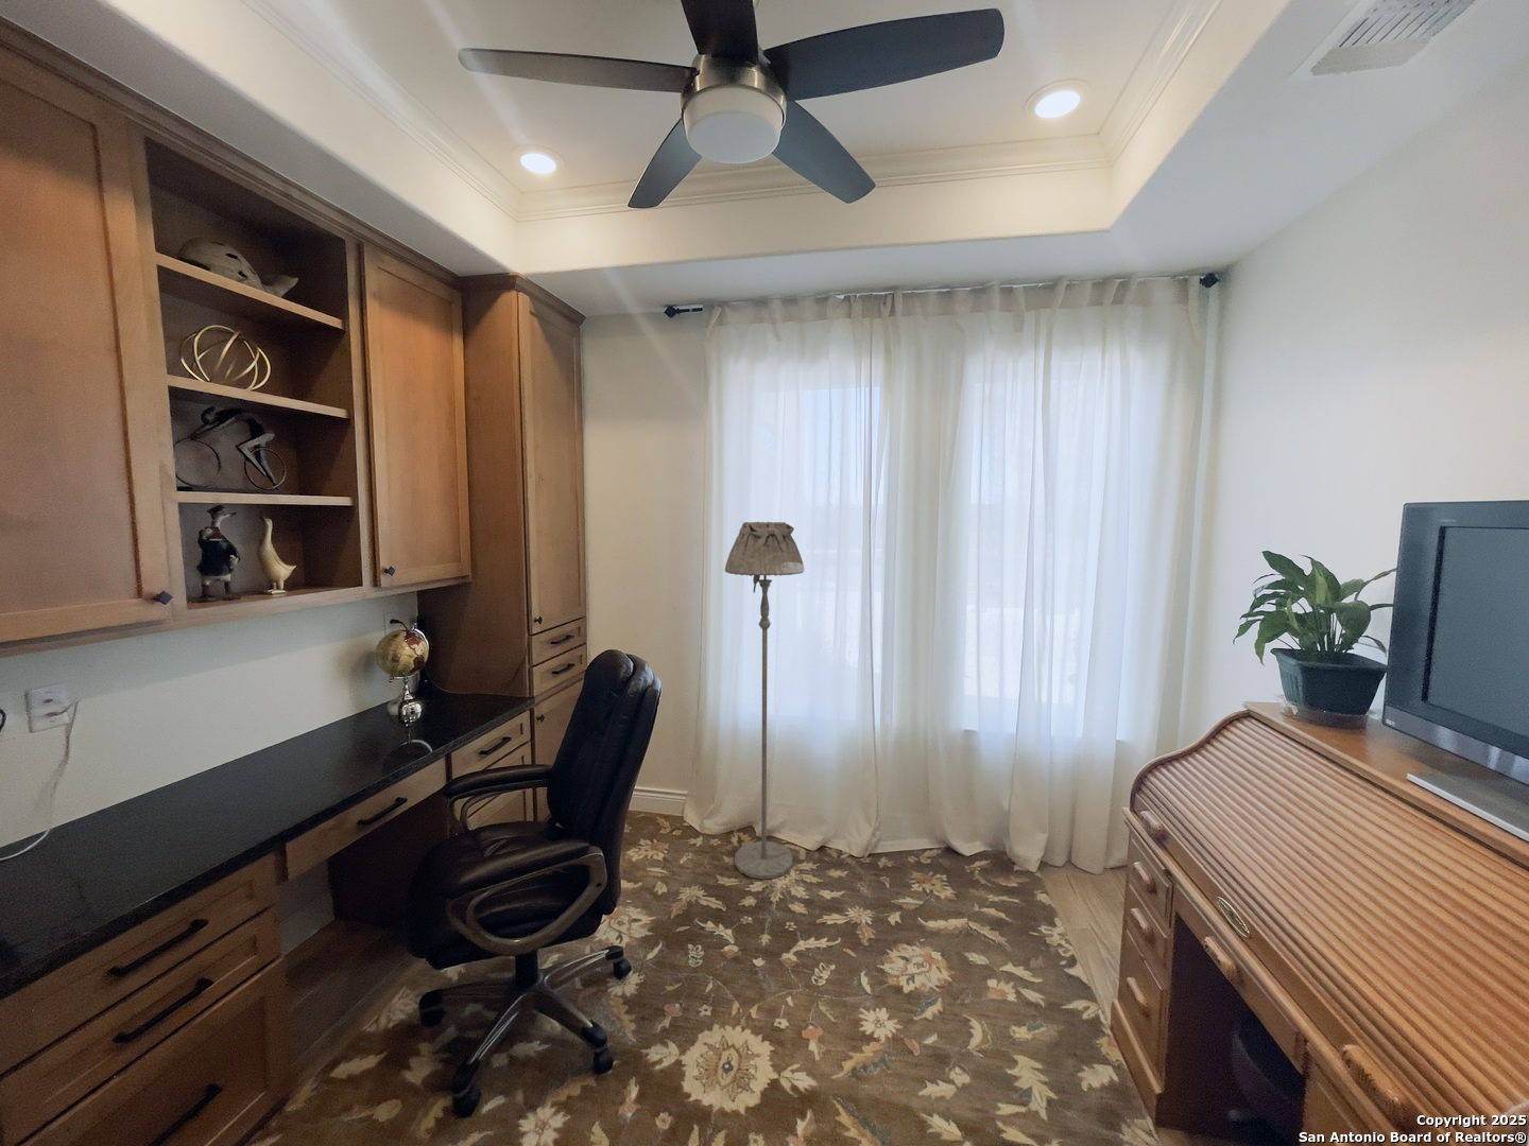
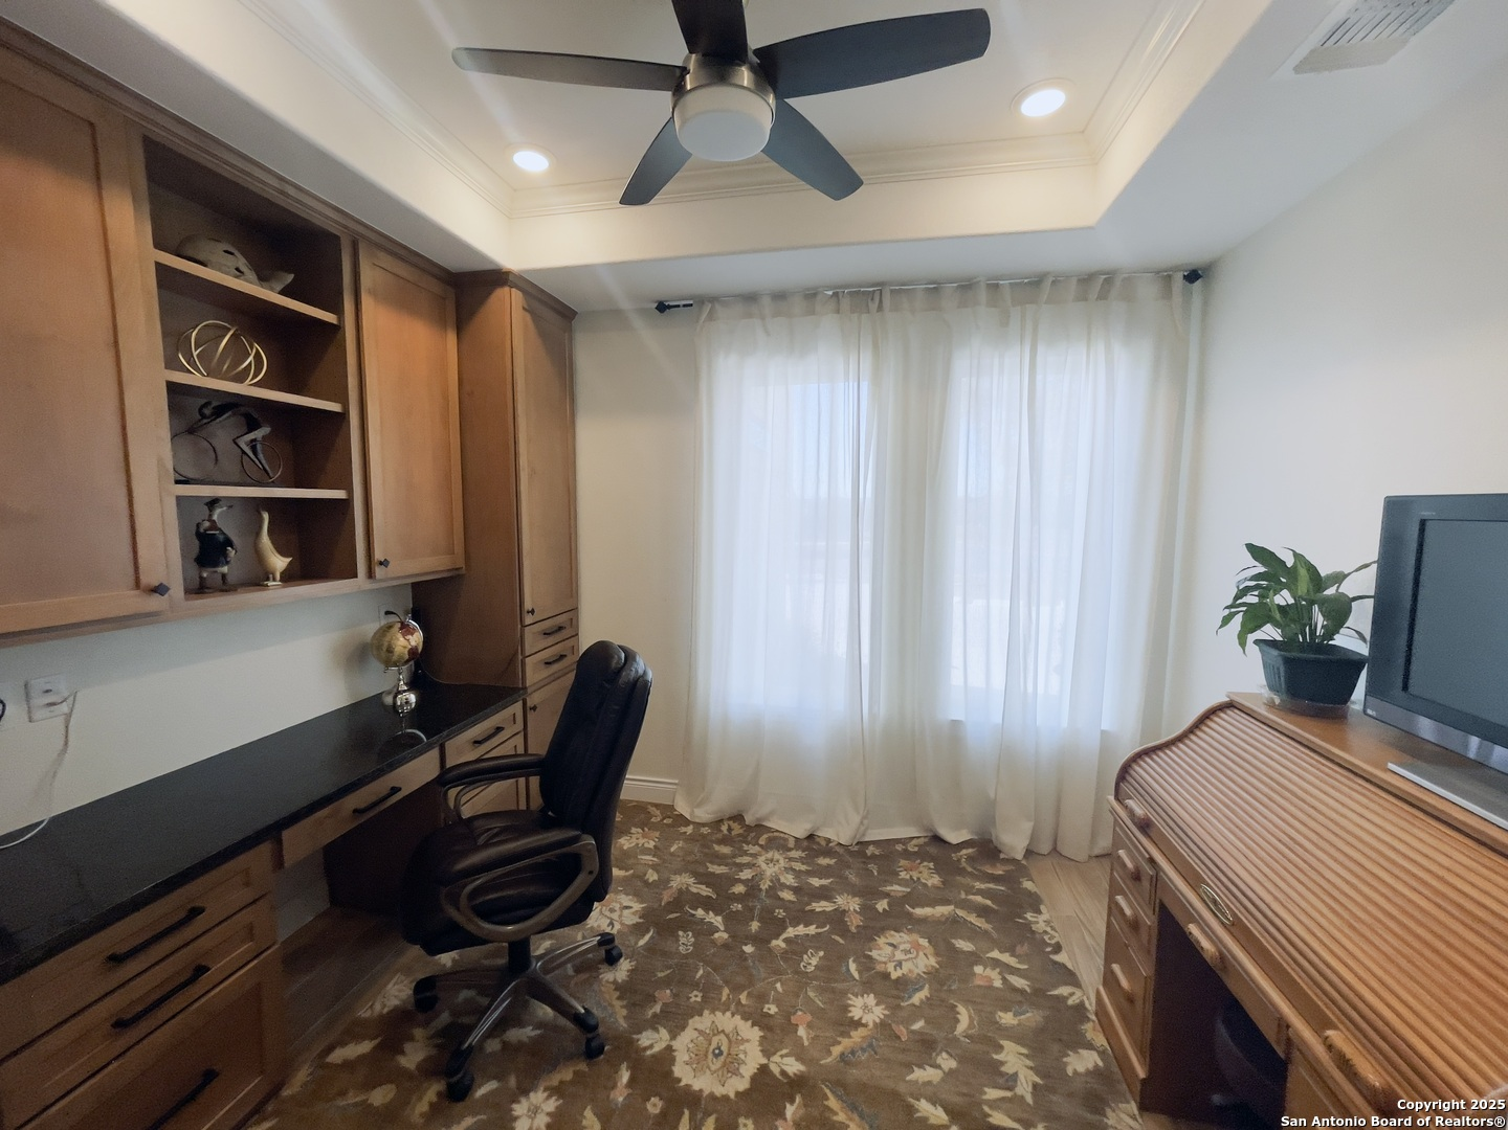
- floor lamp [724,521,805,881]
